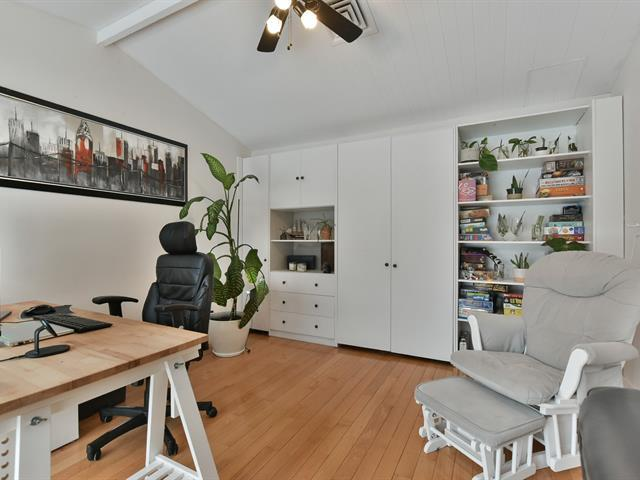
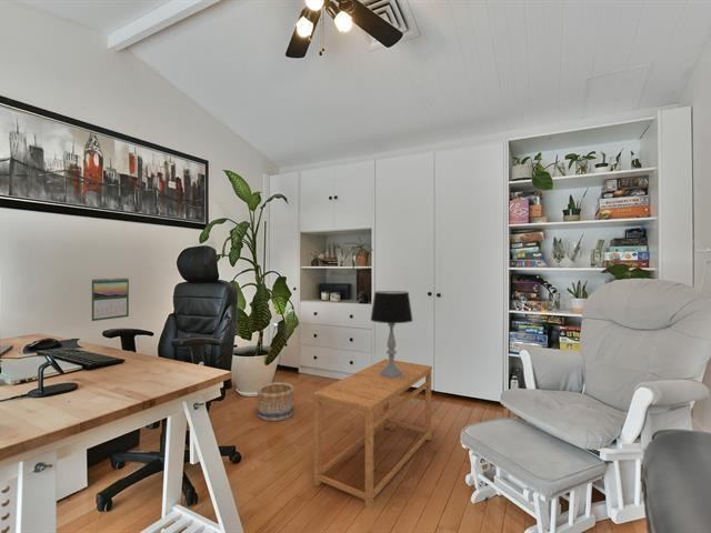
+ side table [312,358,433,510]
+ basket [257,381,296,422]
+ calendar [91,276,130,322]
+ table lamp [370,290,414,378]
